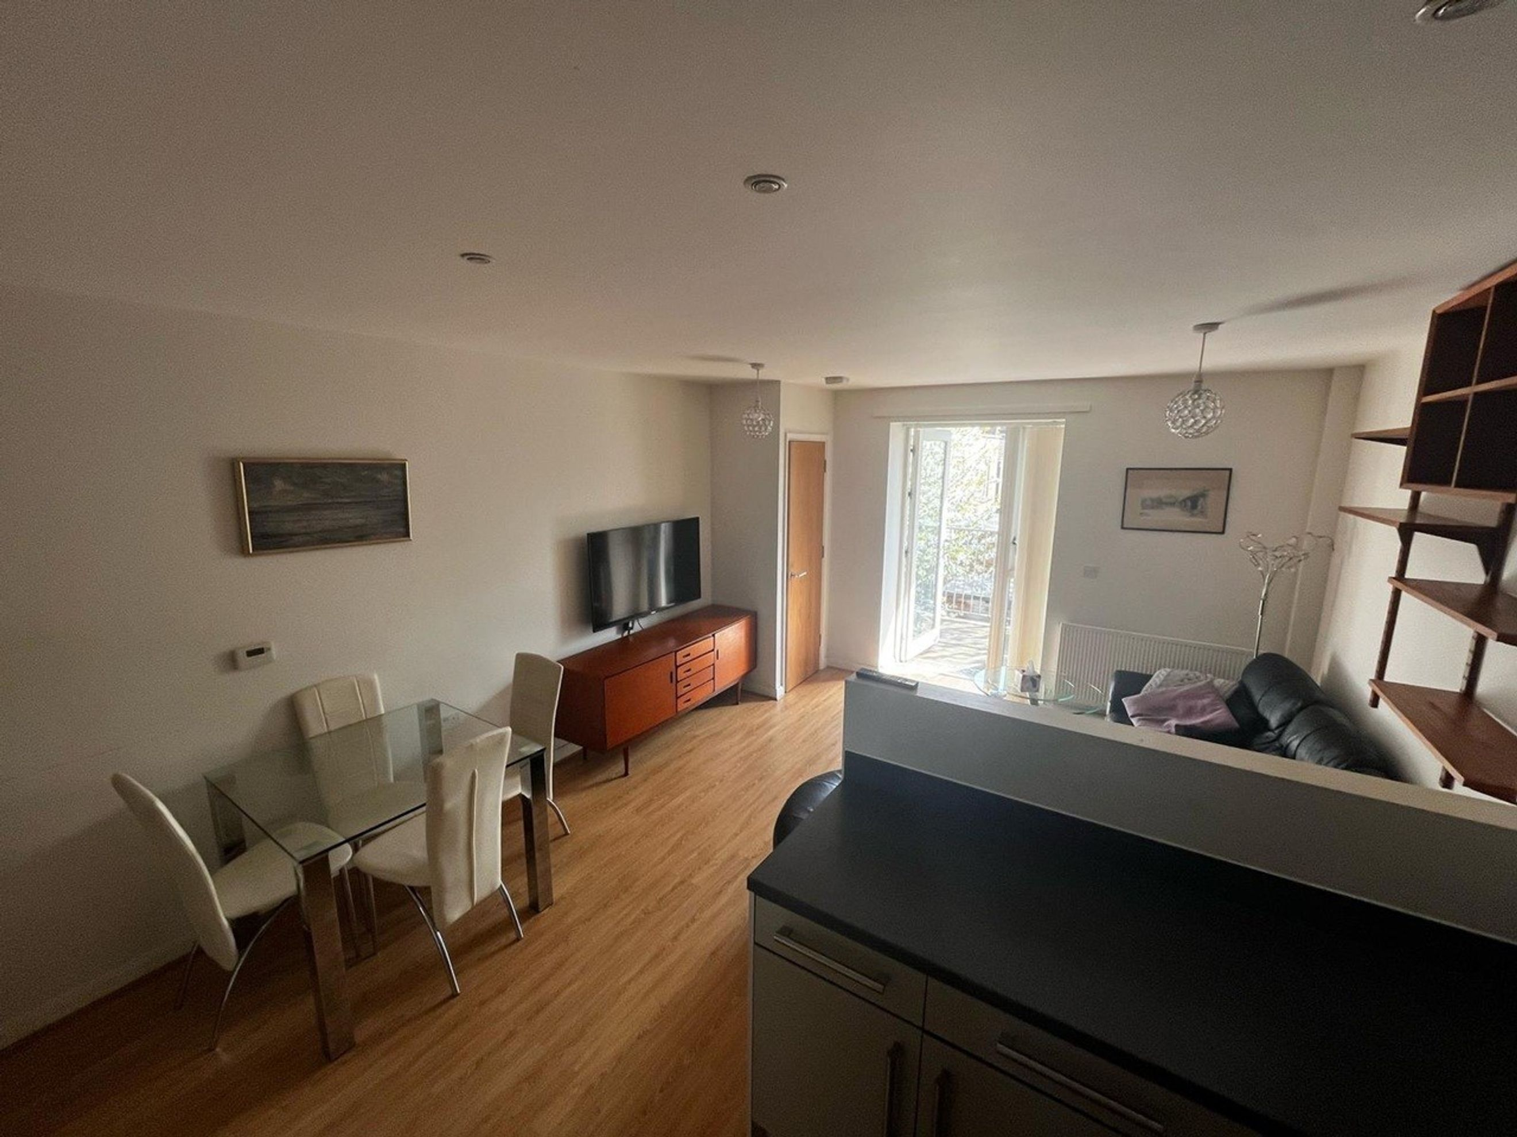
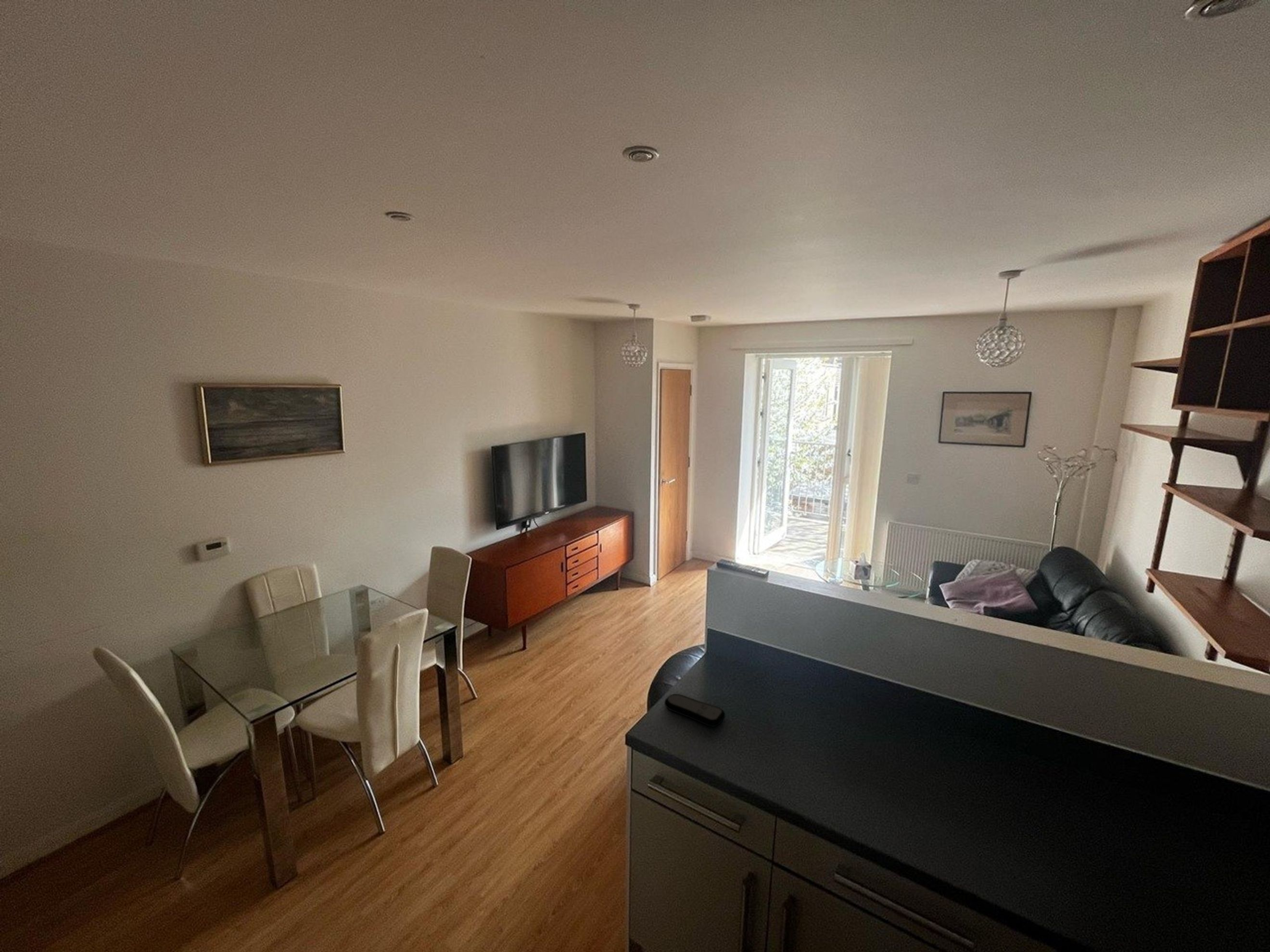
+ remote control [664,693,726,727]
